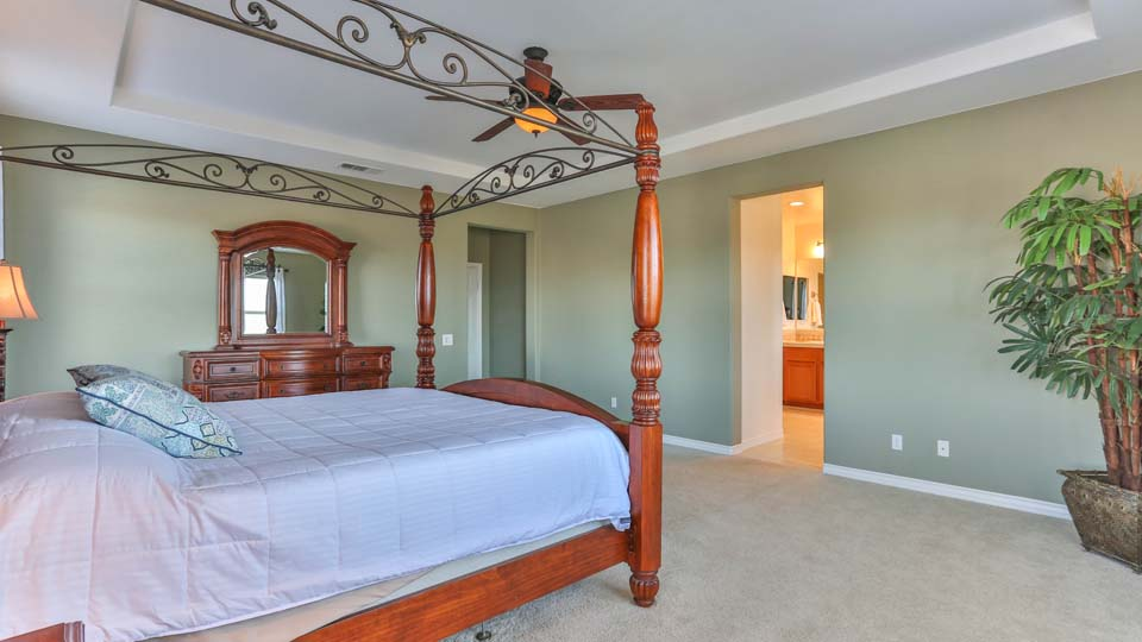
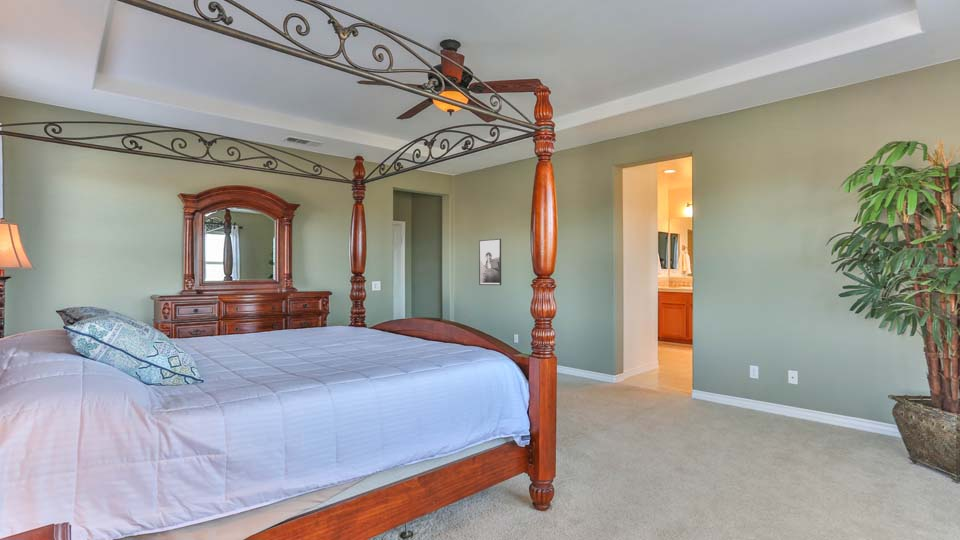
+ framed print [478,238,502,286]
